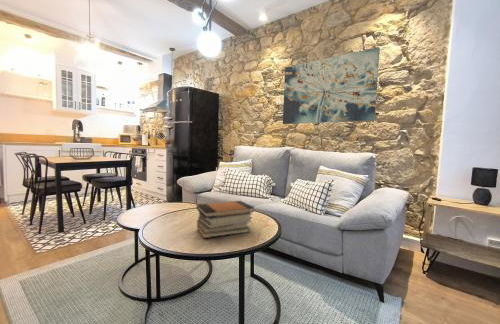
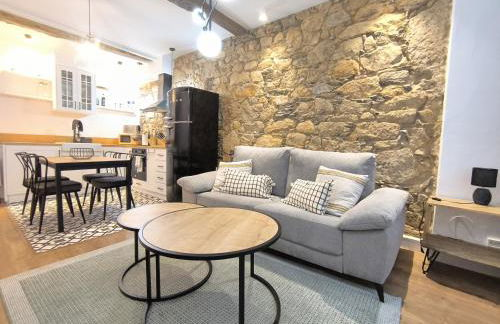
- book stack [196,200,255,239]
- wall art [282,46,381,125]
